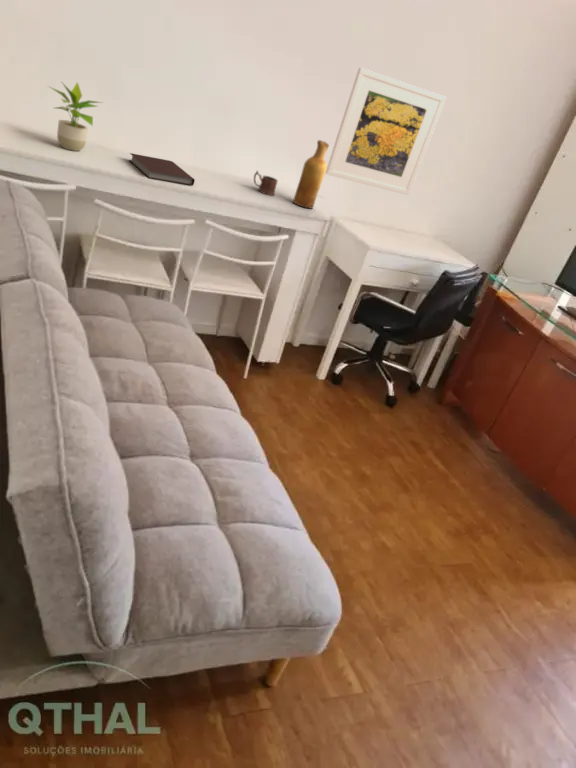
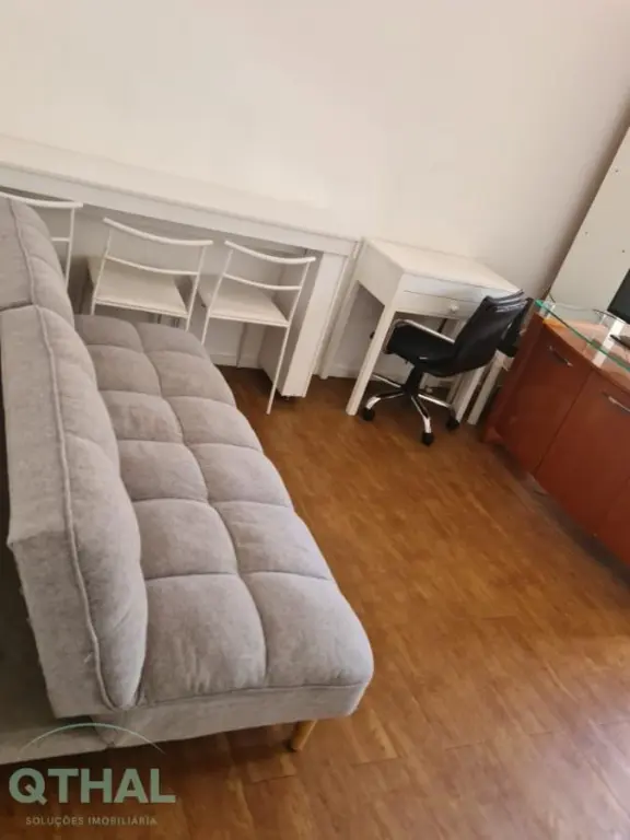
- mug [253,170,279,197]
- notebook [128,152,196,186]
- potted plant [47,81,105,152]
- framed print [325,67,447,196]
- vase [292,139,330,210]
